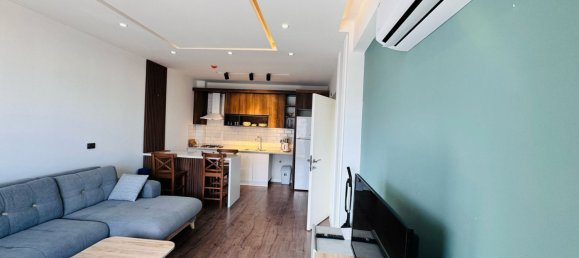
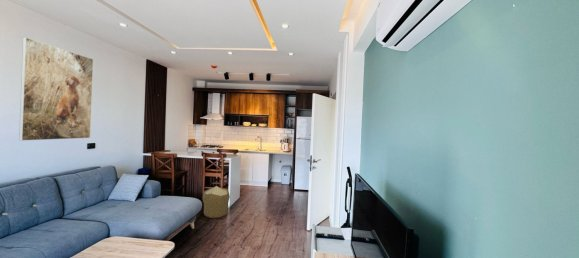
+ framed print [18,36,94,142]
+ pouf [202,185,231,219]
